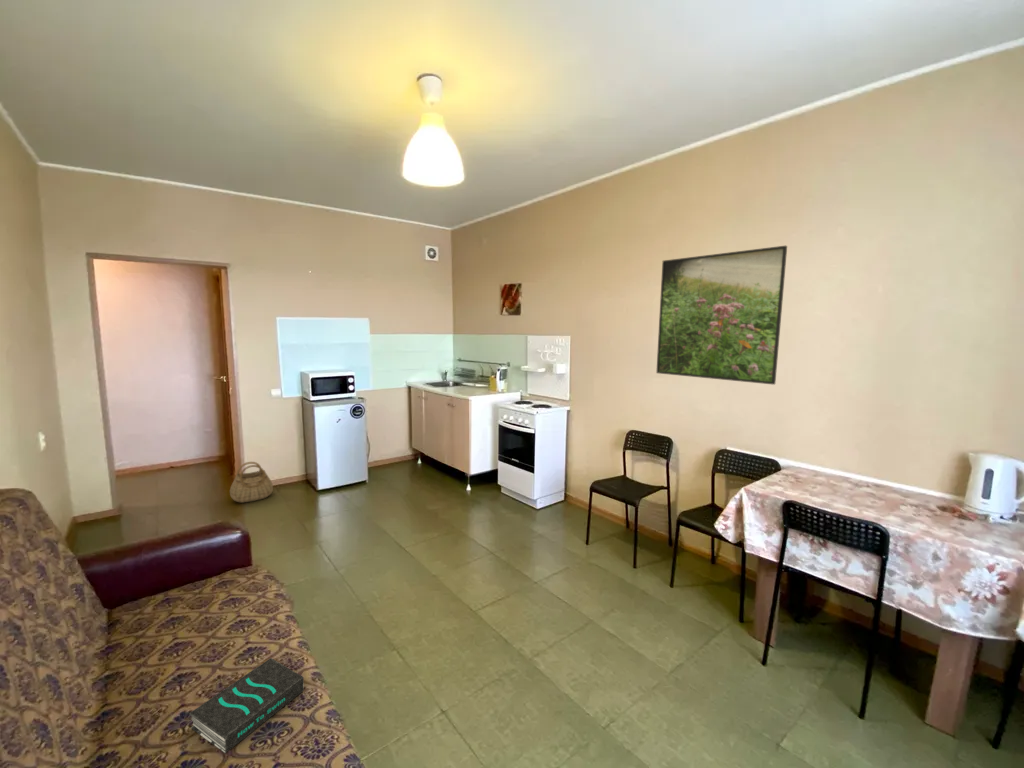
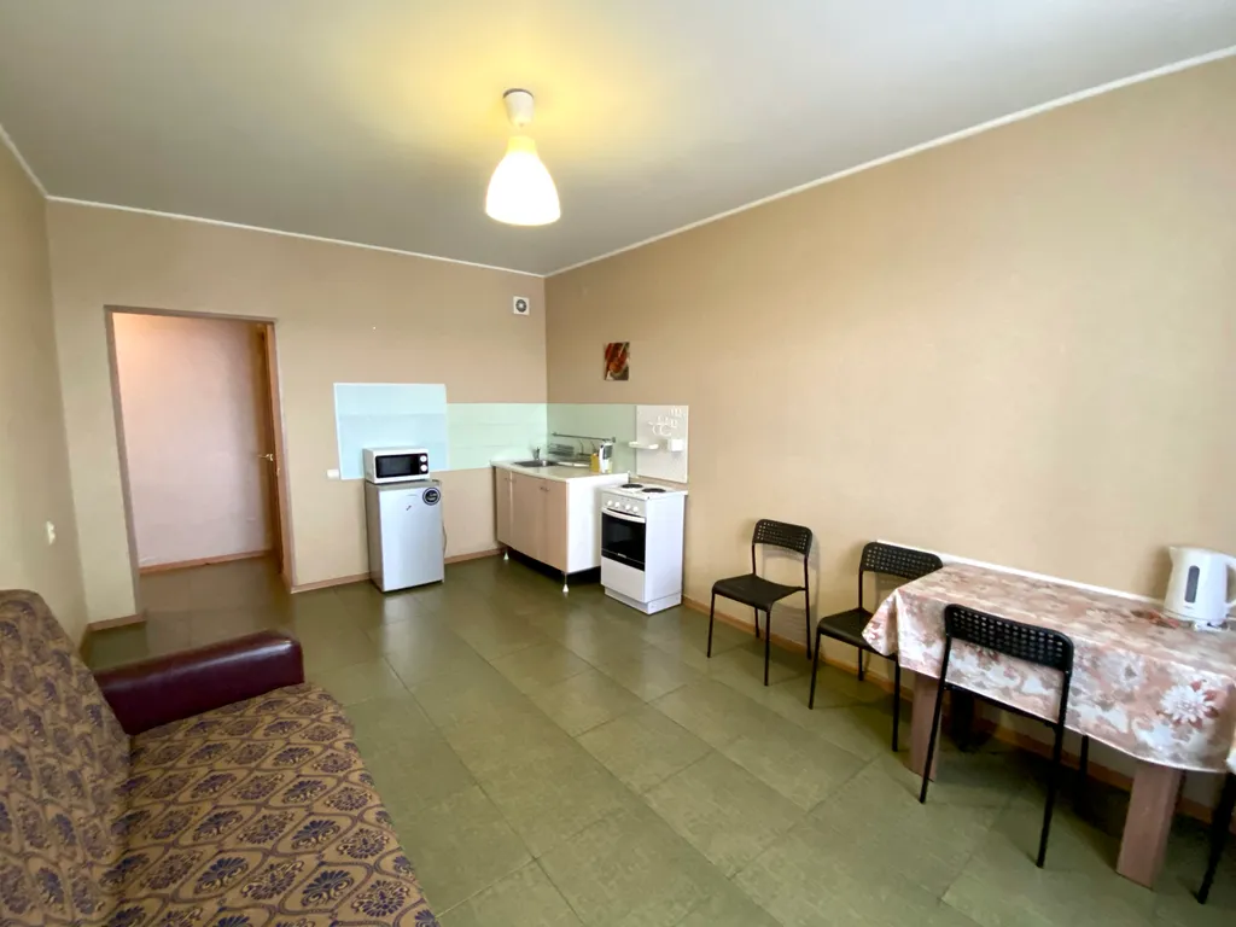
- book [188,657,305,754]
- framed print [655,245,788,386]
- basket [229,461,274,504]
